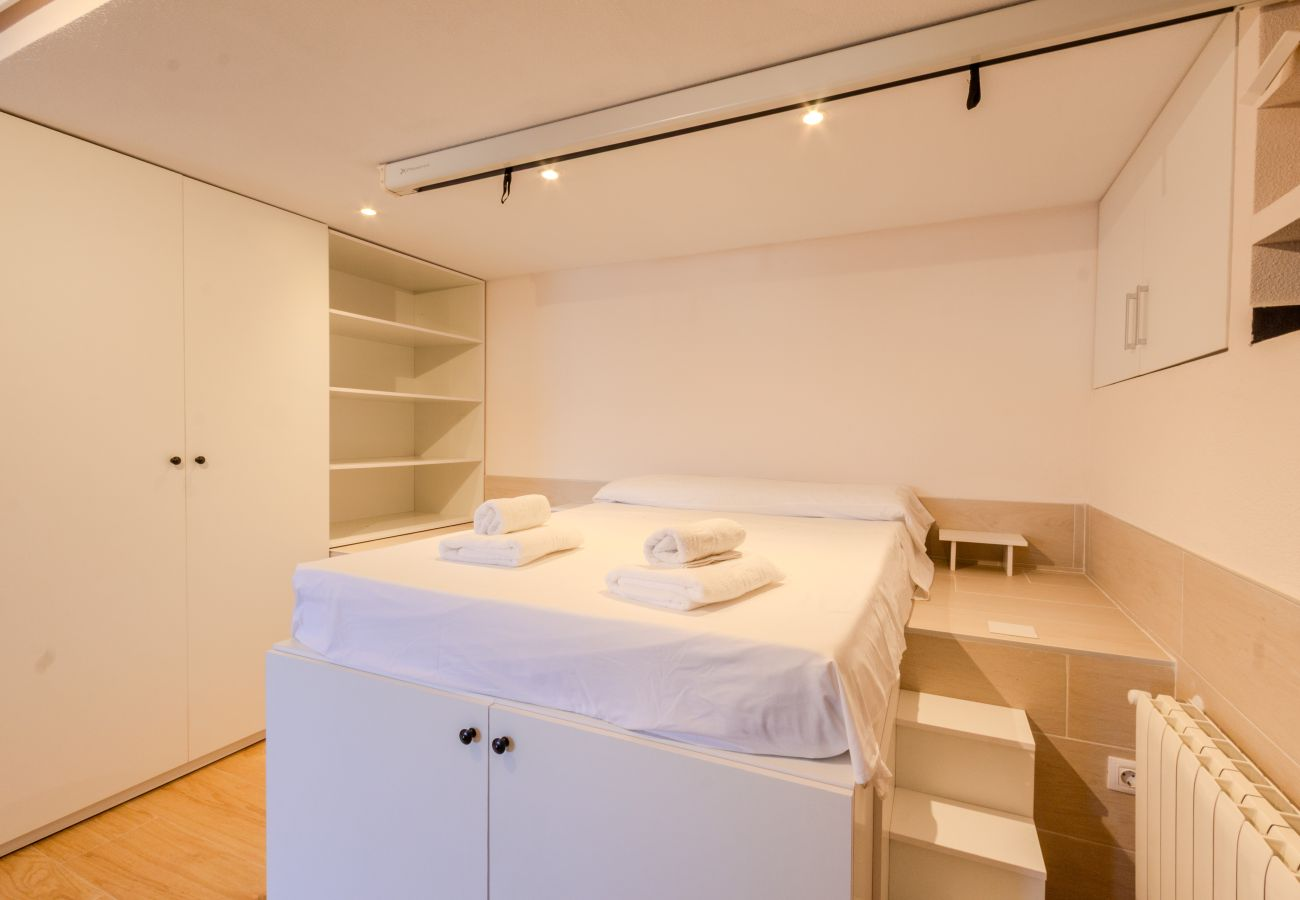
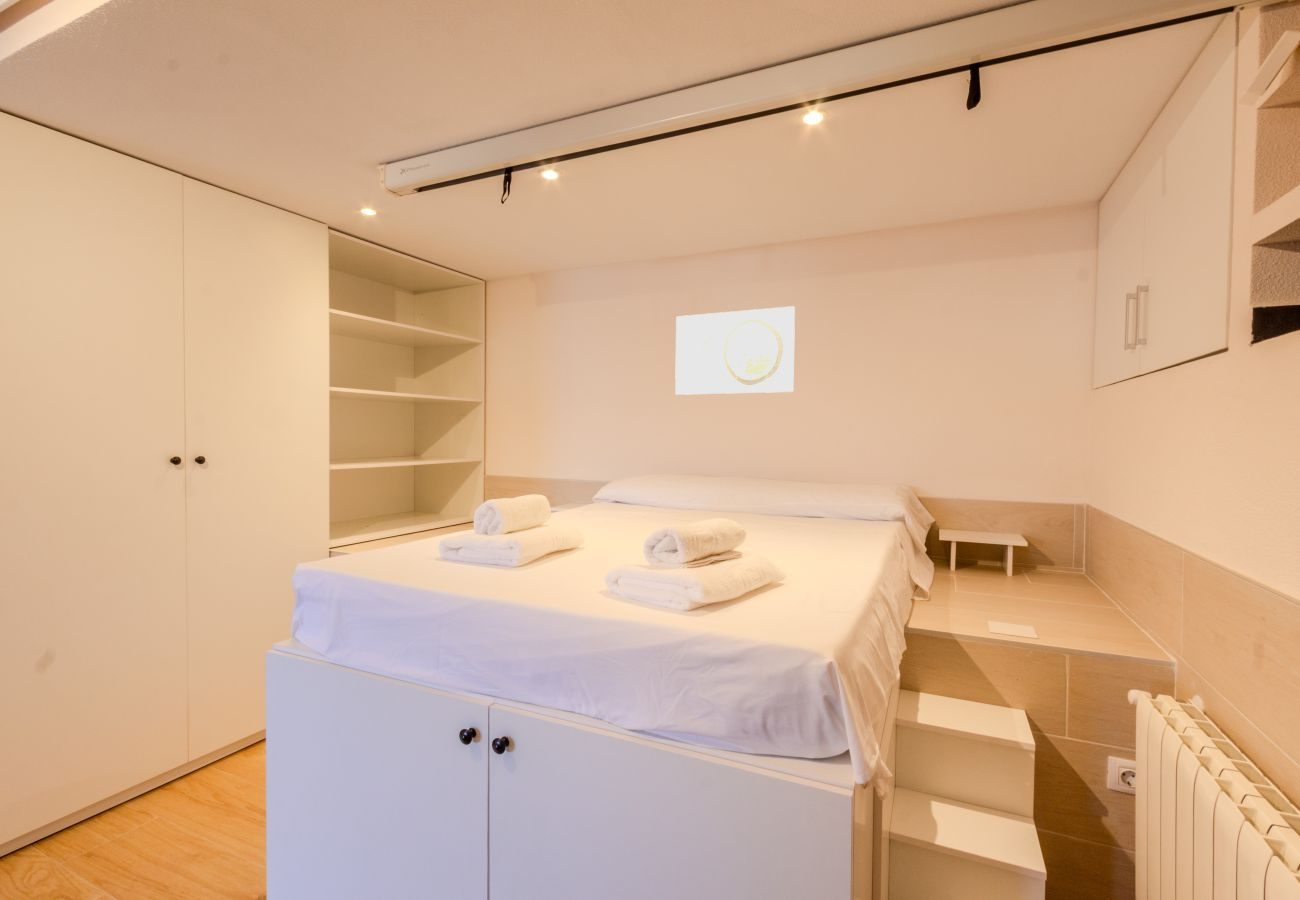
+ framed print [674,305,796,396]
